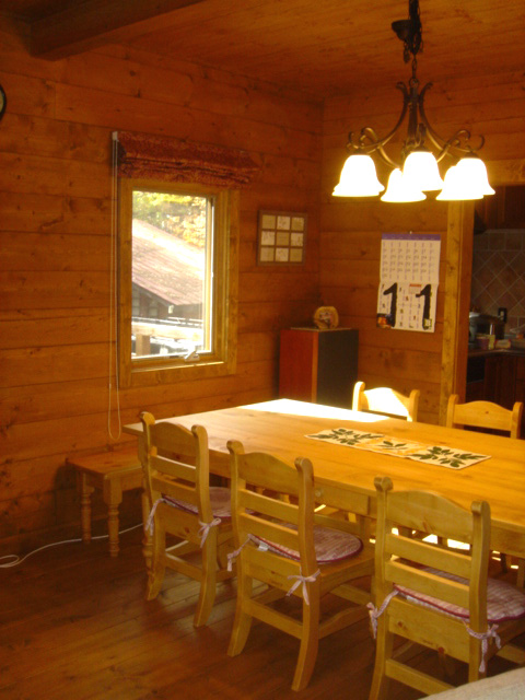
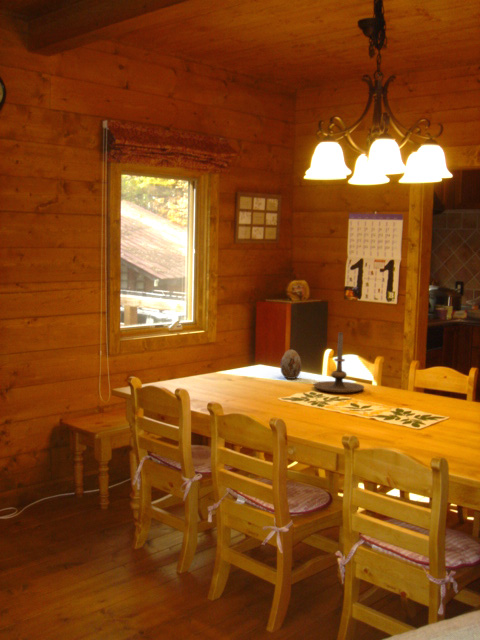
+ candle holder [312,332,365,394]
+ decorative egg [280,348,302,380]
